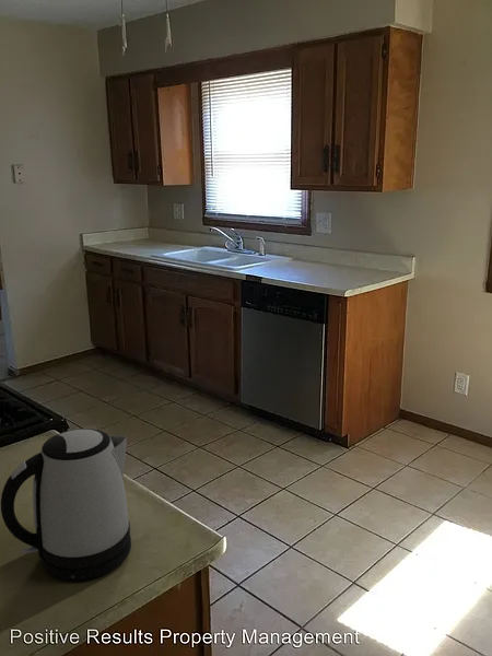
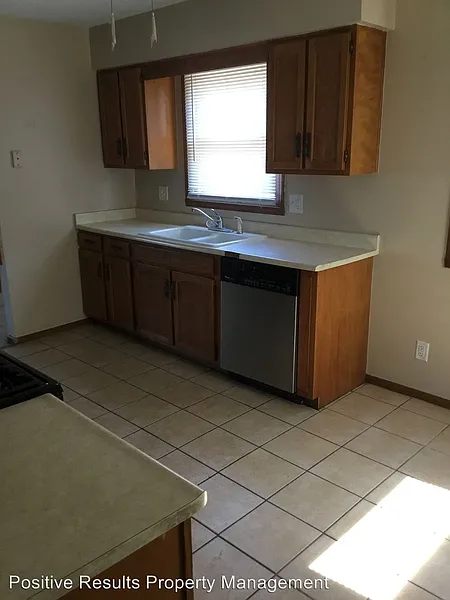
- kettle [0,427,132,582]
